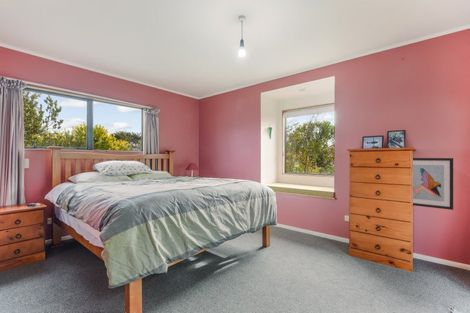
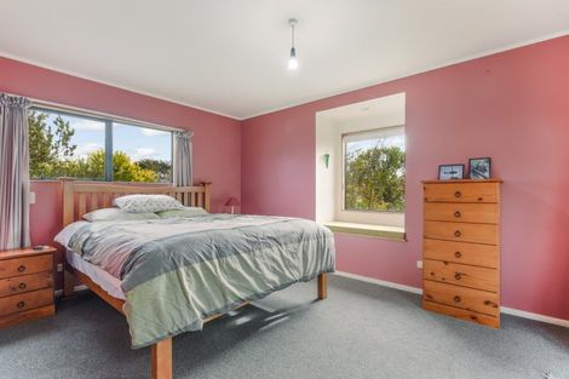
- wall art [412,157,454,211]
